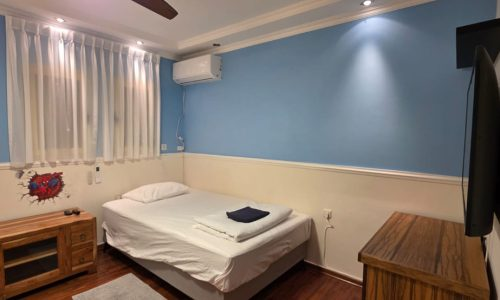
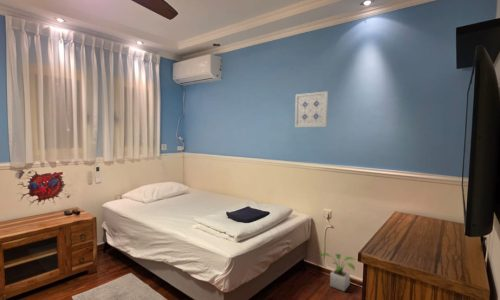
+ wall art [294,90,329,128]
+ potted plant [317,252,356,292]
